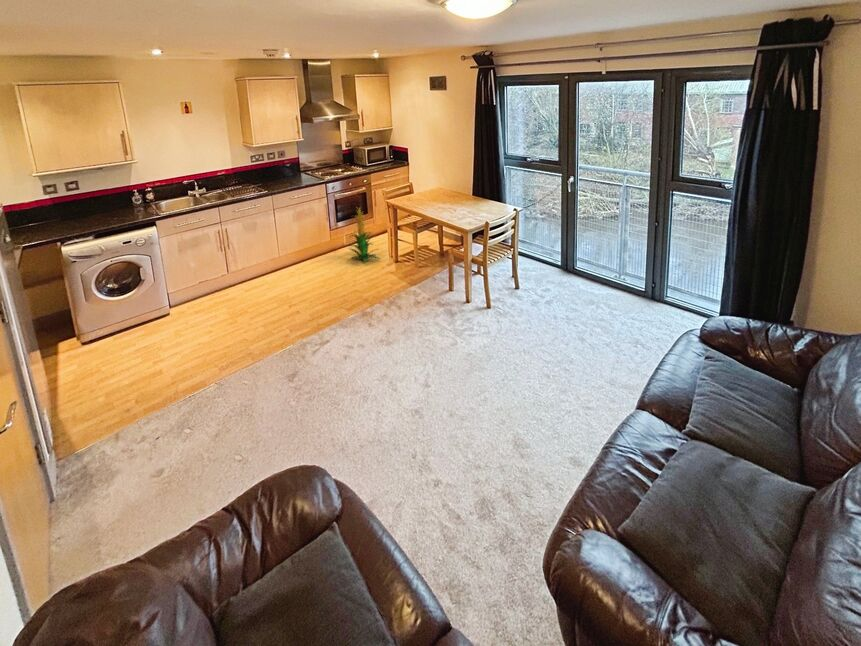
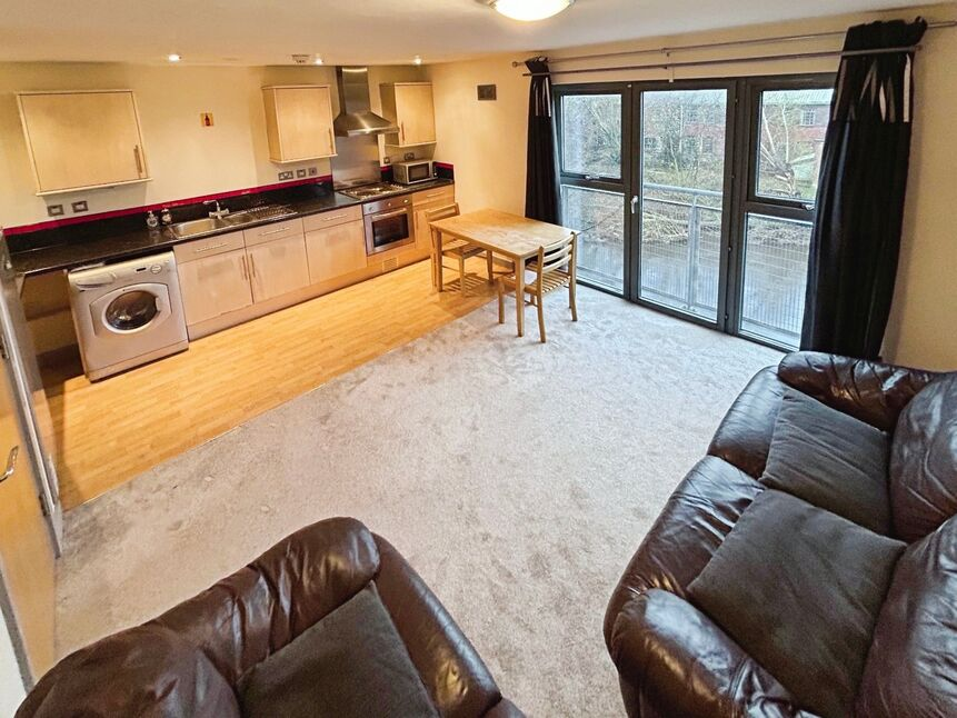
- indoor plant [346,206,381,263]
